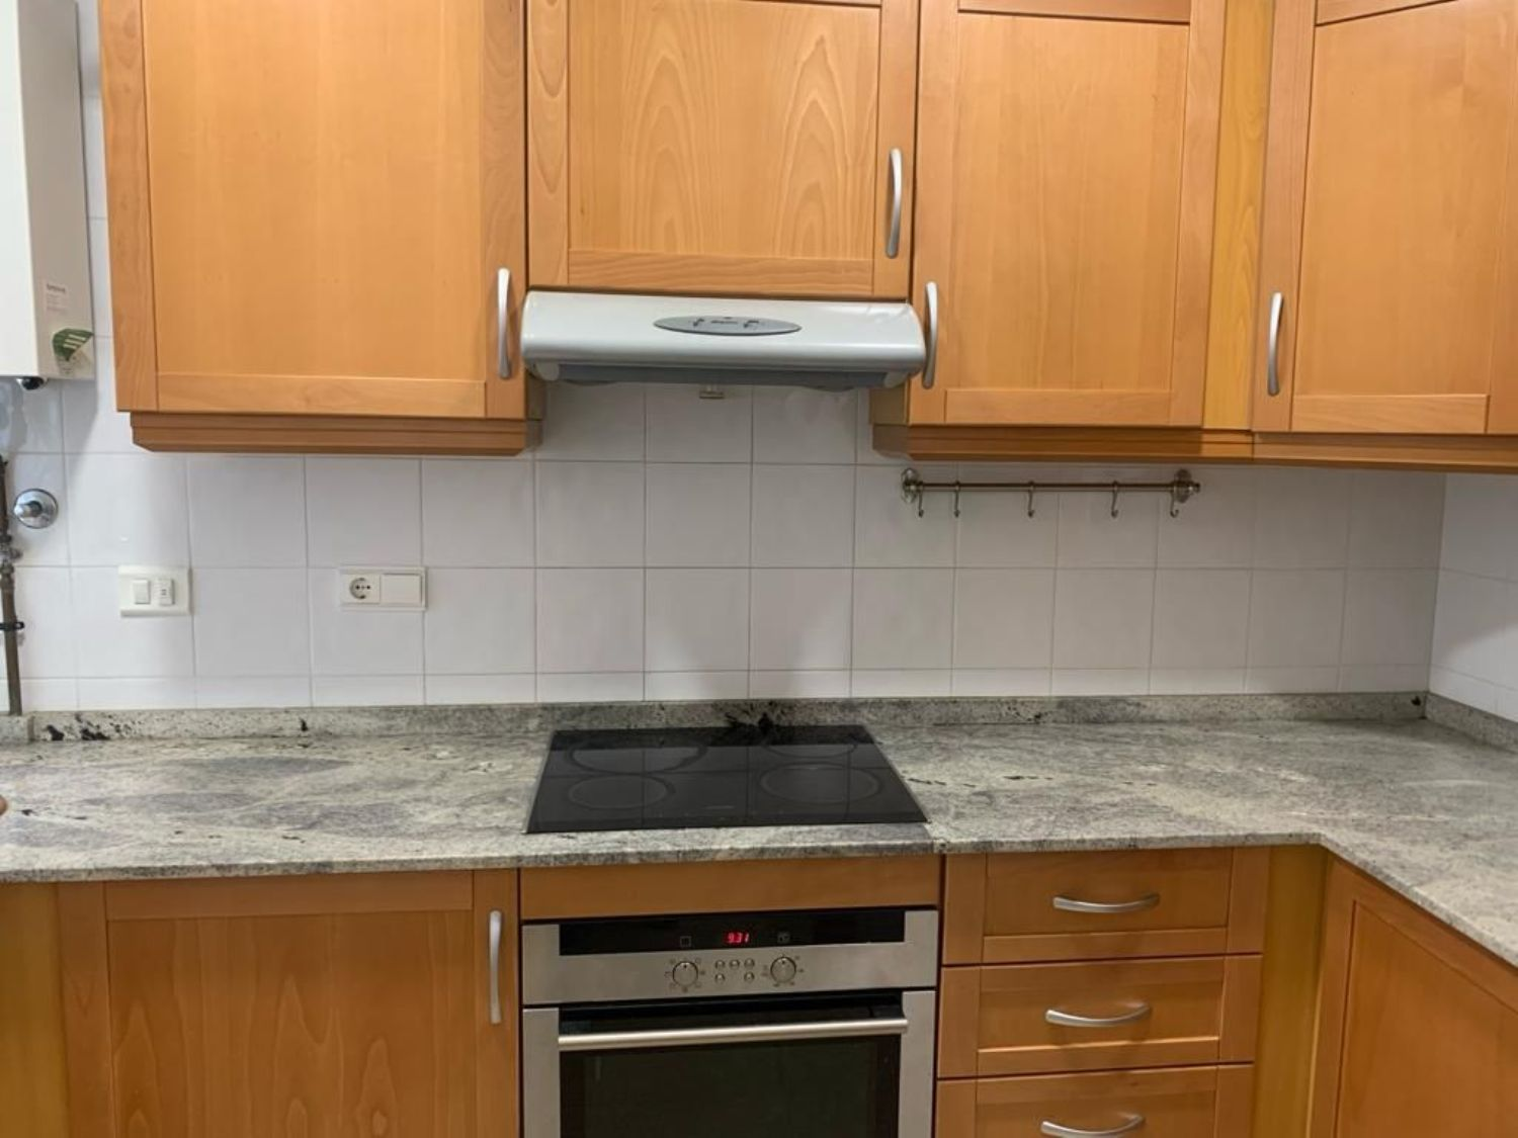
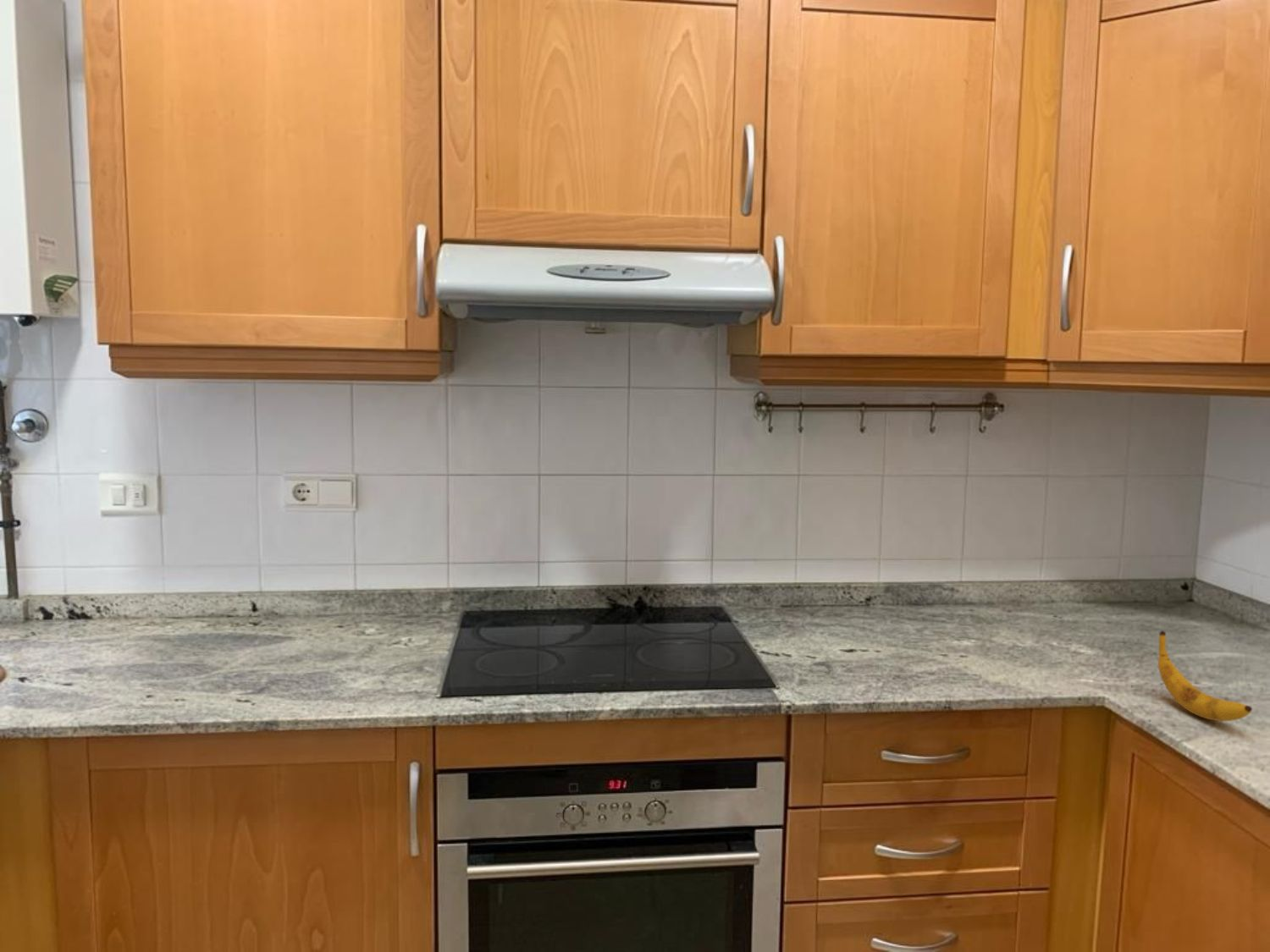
+ banana [1157,630,1253,722]
